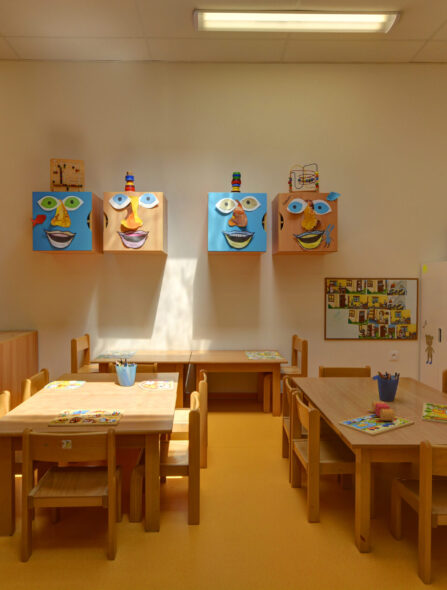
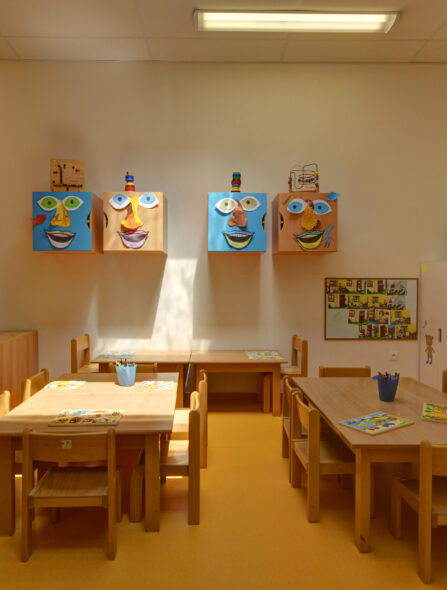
- toy blocks [371,401,396,422]
